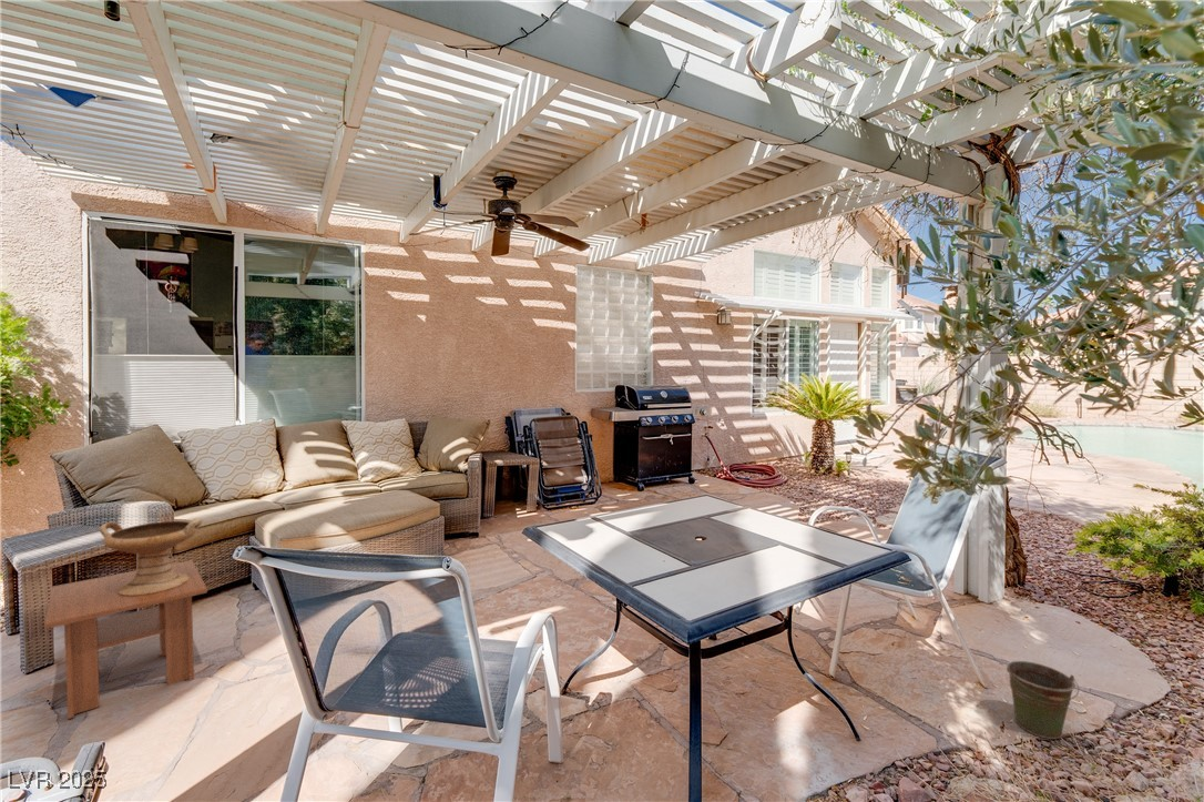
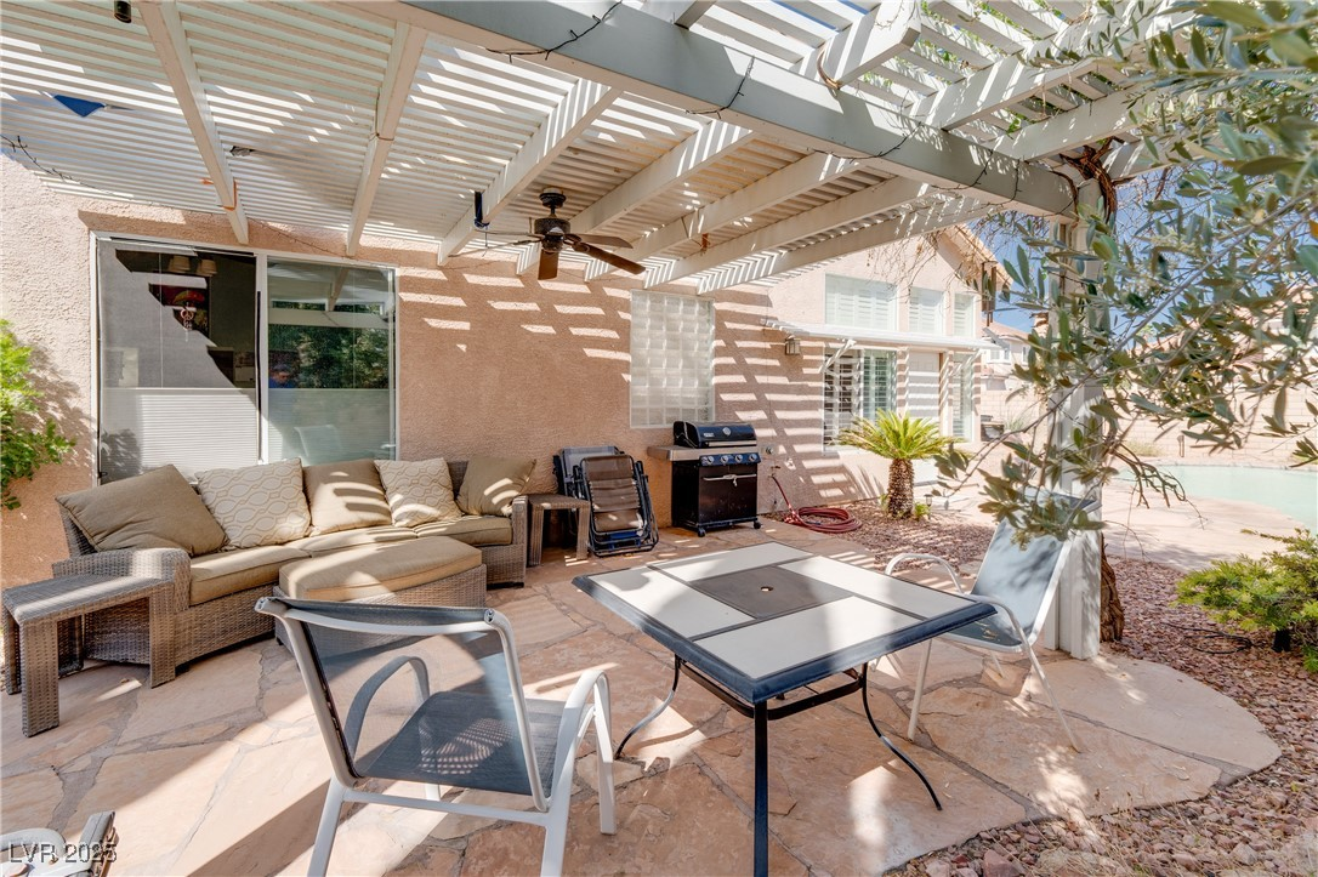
- coffee table [43,559,208,720]
- bucket [1006,660,1080,740]
- decorative bowl [99,517,204,596]
